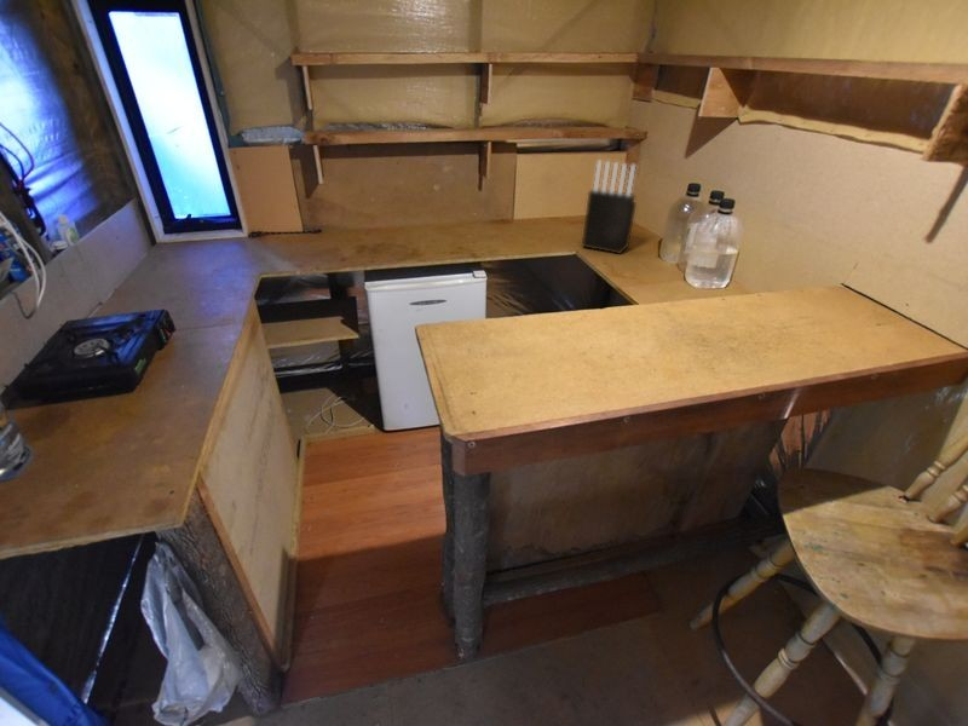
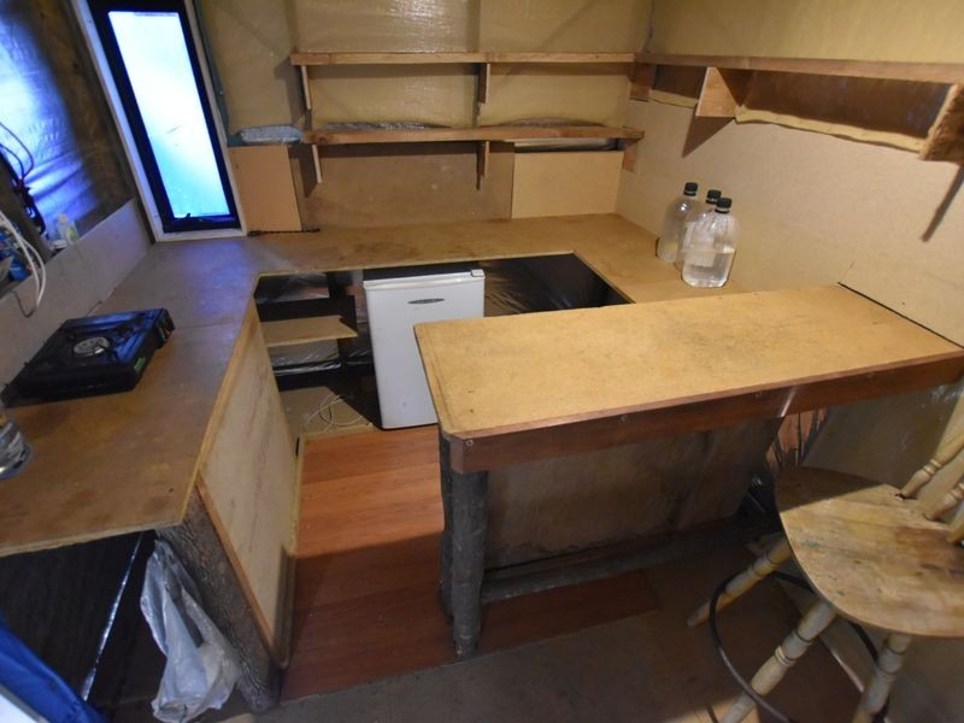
- knife block [581,160,638,255]
